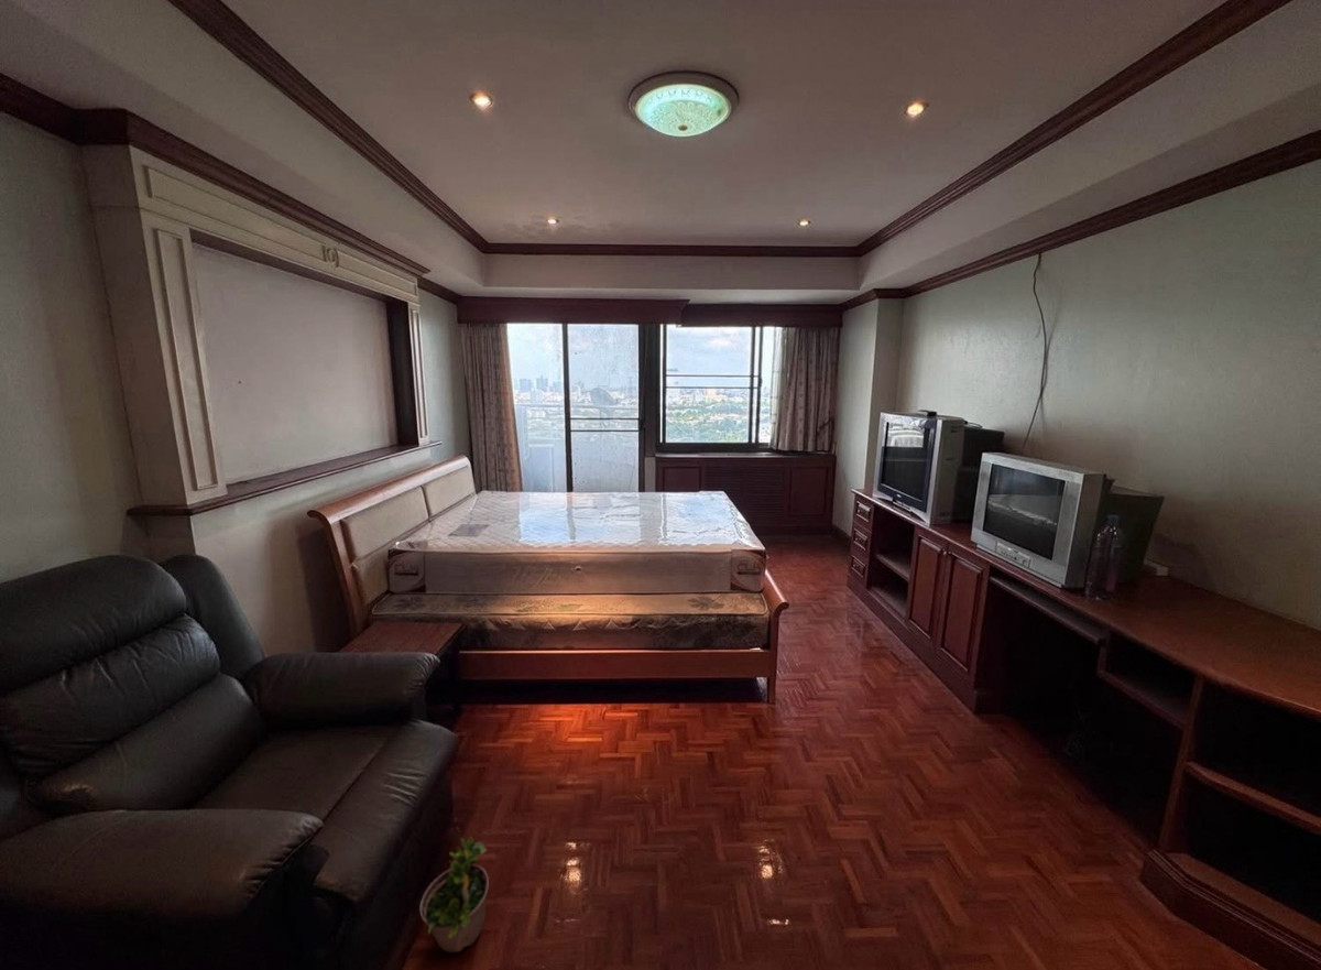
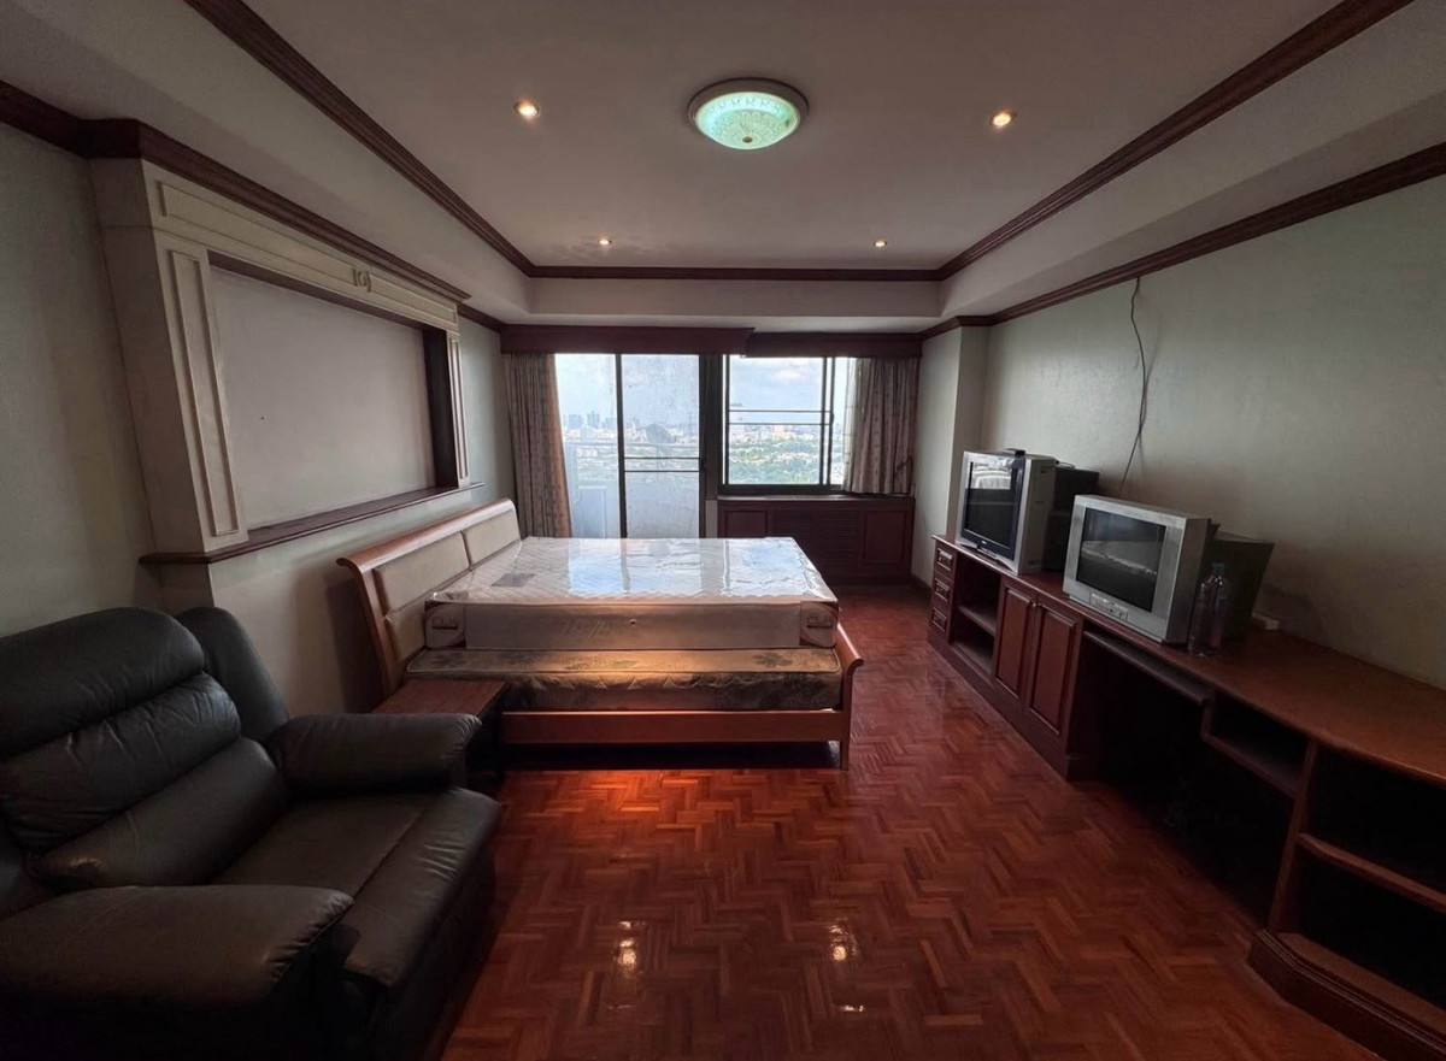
- potted plant [419,817,490,953]
